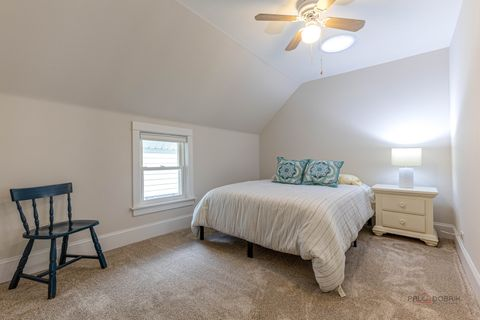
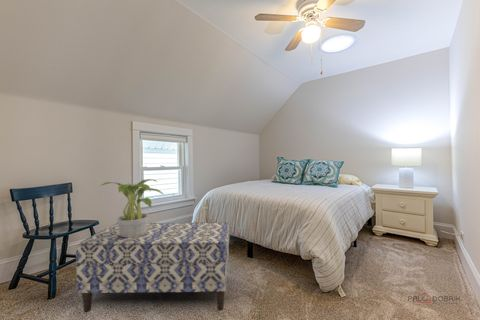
+ bench [75,221,230,313]
+ potted plant [99,178,165,237]
